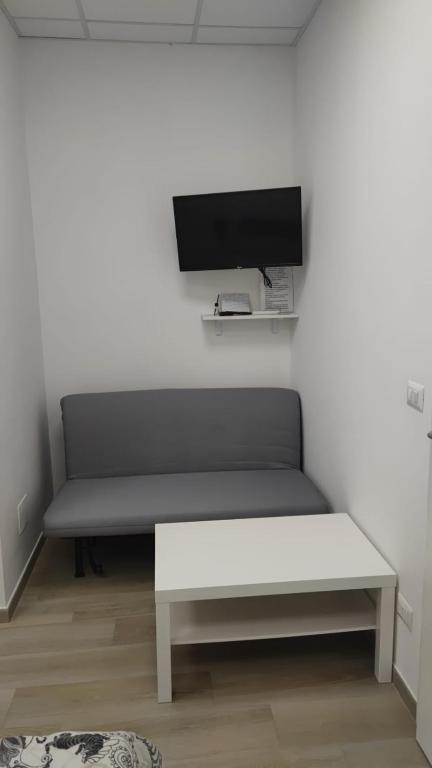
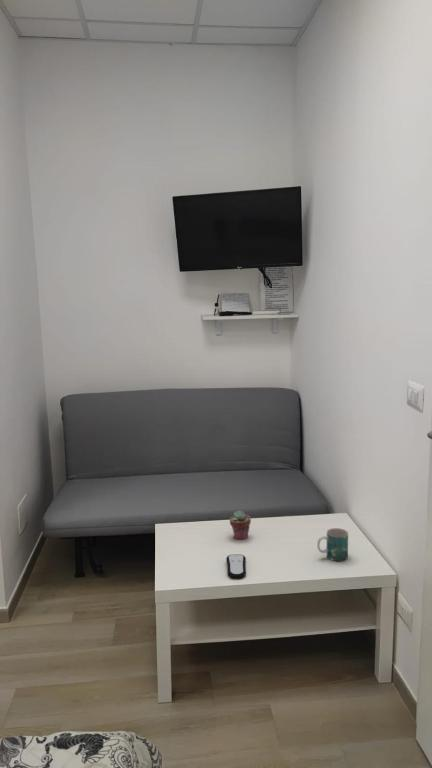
+ potted succulent [229,510,252,540]
+ remote control [225,553,247,580]
+ mug [316,527,349,562]
